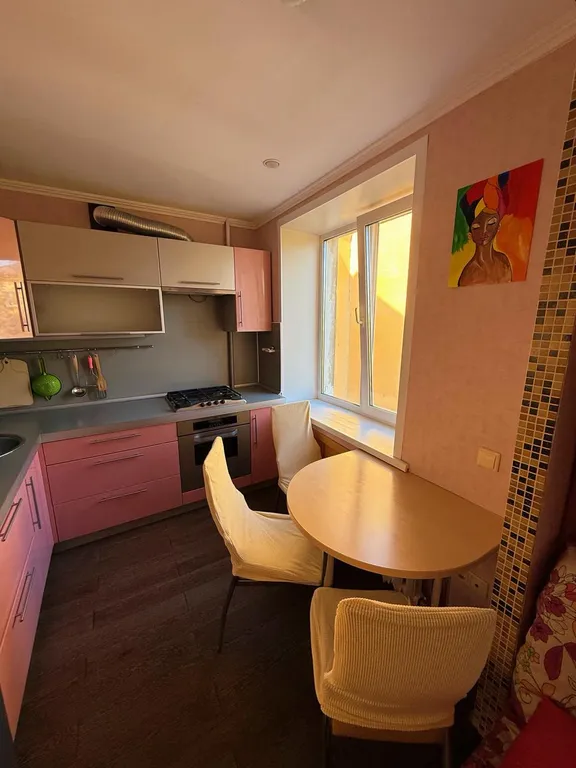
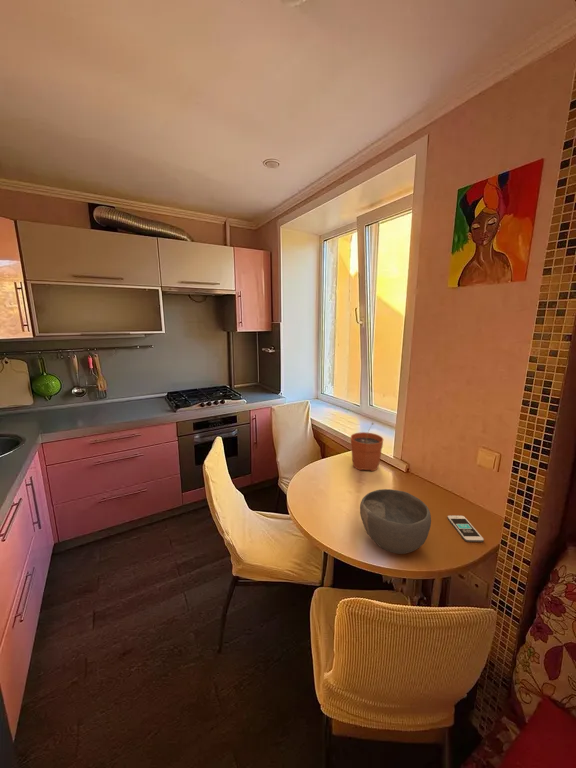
+ bowl [359,488,432,555]
+ plant pot [350,421,384,472]
+ smartphone [447,515,485,543]
